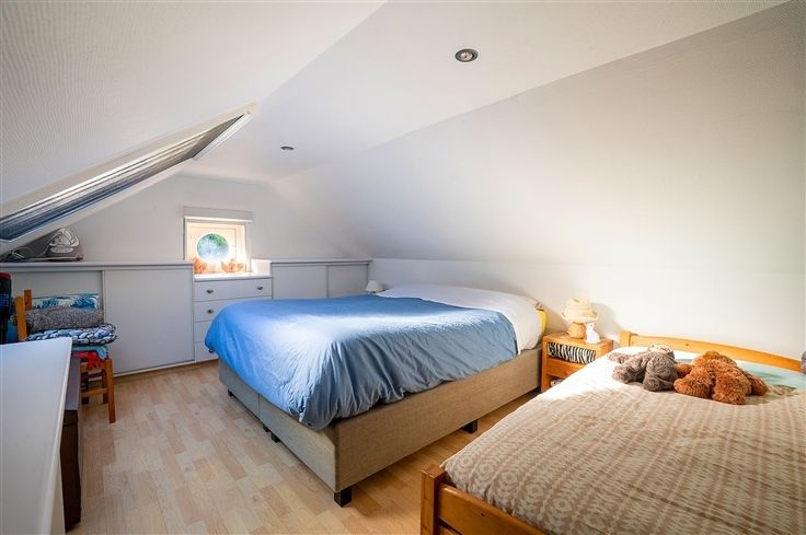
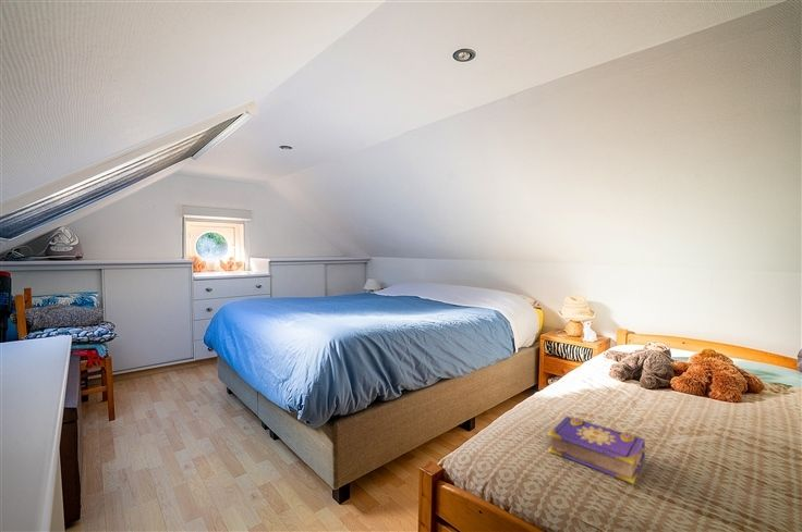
+ book [547,415,648,485]
